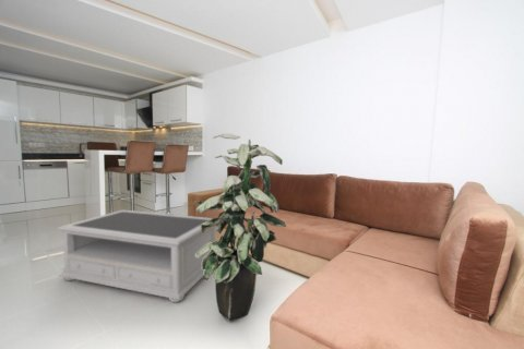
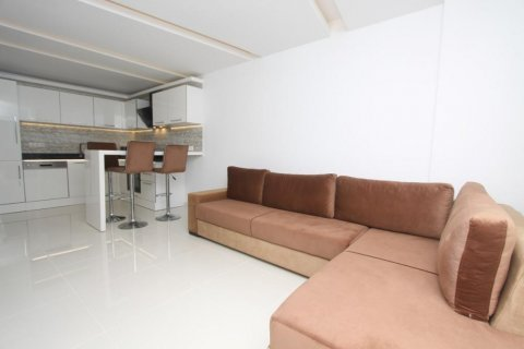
- indoor plant [193,132,287,322]
- coffee table [56,209,217,303]
